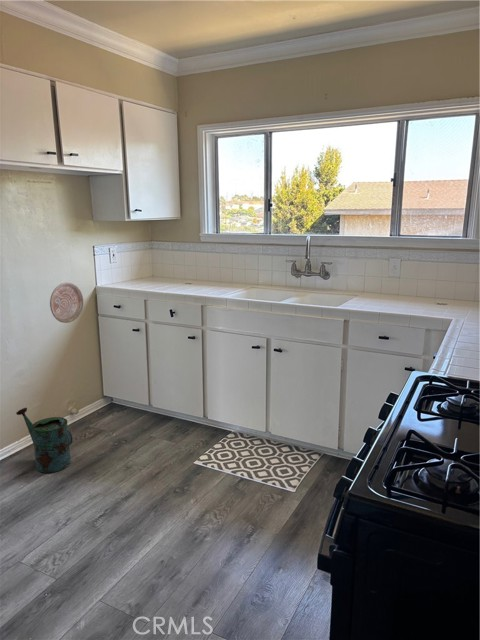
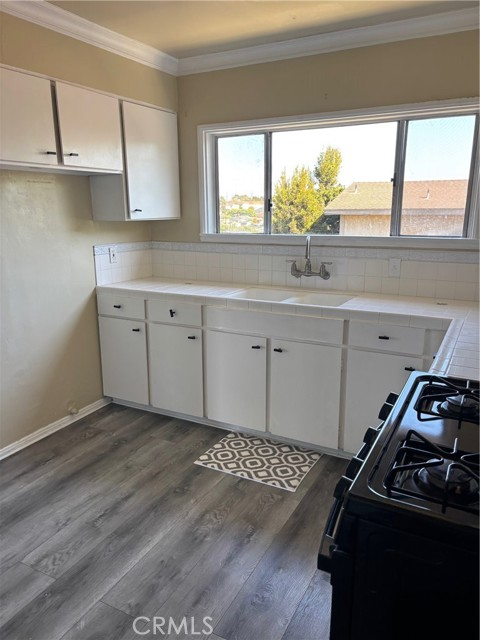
- decorative plate [49,282,85,324]
- watering can [15,407,73,474]
